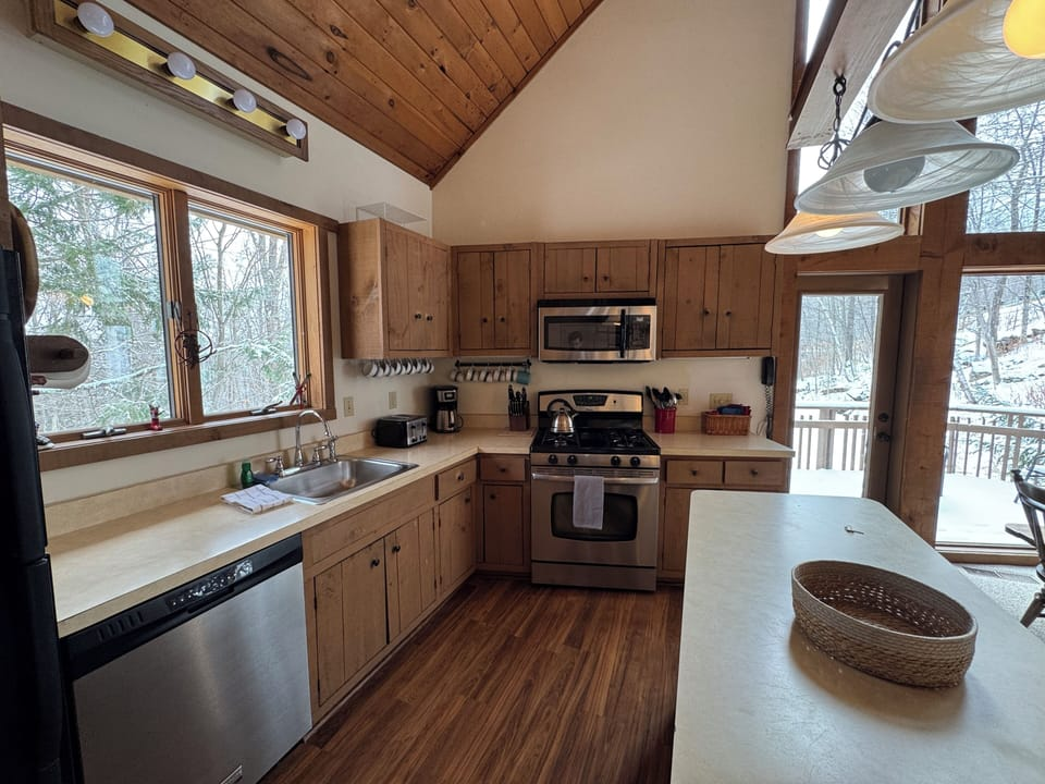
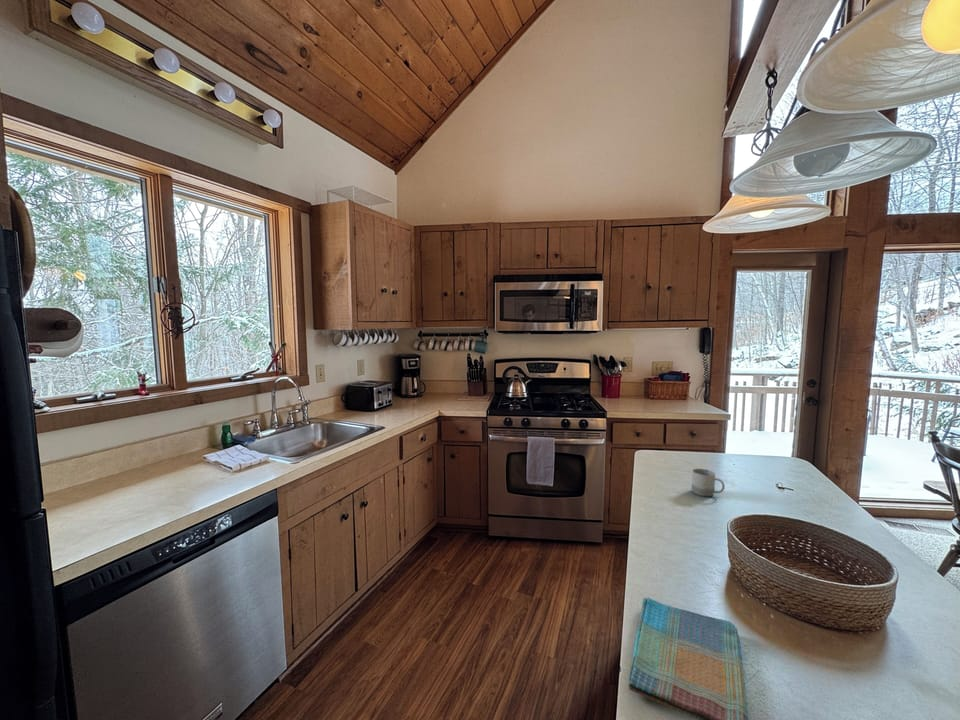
+ dish towel [628,596,749,720]
+ cup [691,468,726,497]
